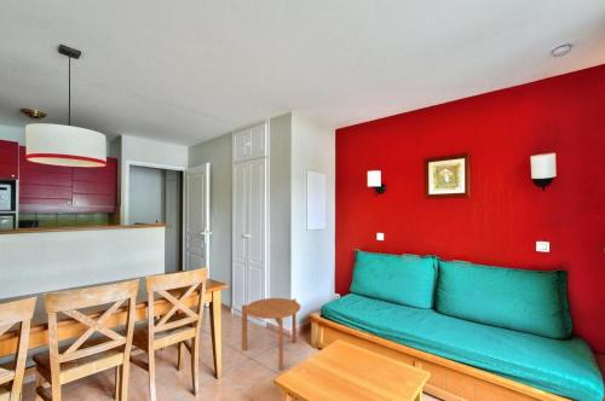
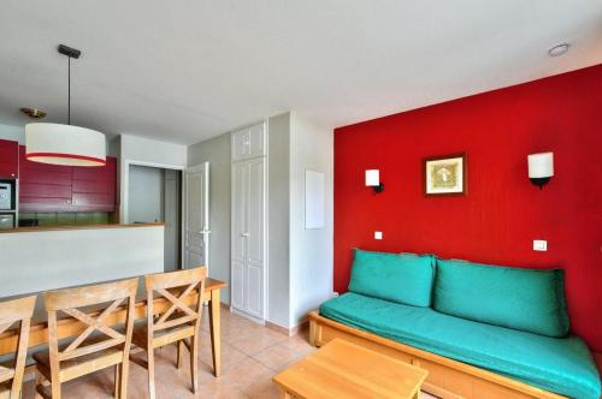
- side table [241,297,301,372]
